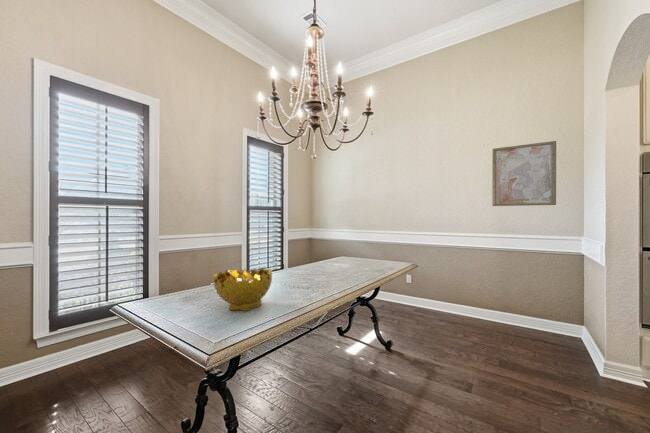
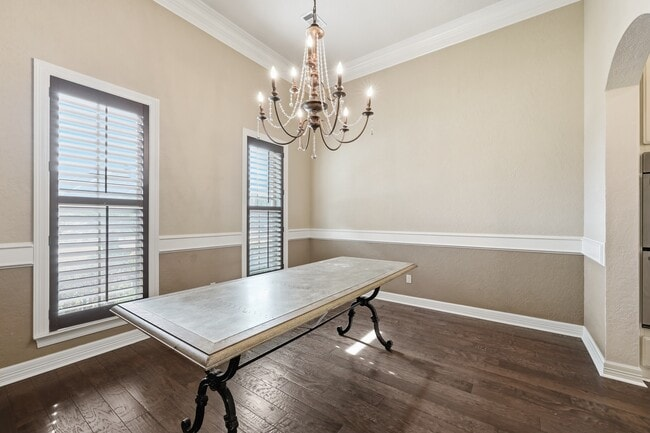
- decorative bowl [212,267,273,312]
- wall art [491,140,557,207]
